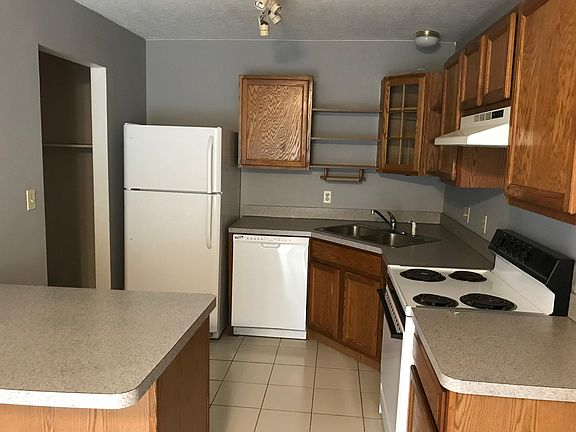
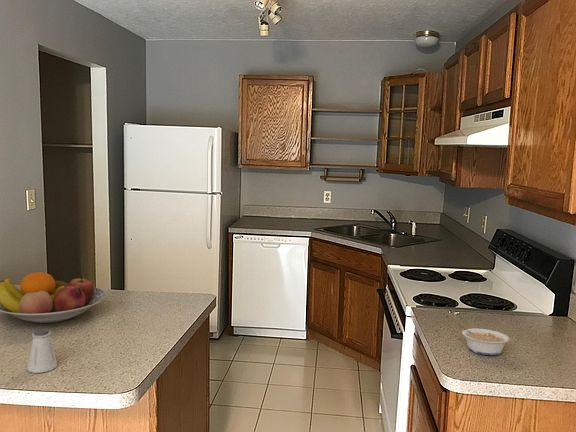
+ saltshaker [26,328,58,374]
+ fruit bowl [0,271,107,324]
+ legume [456,323,510,356]
